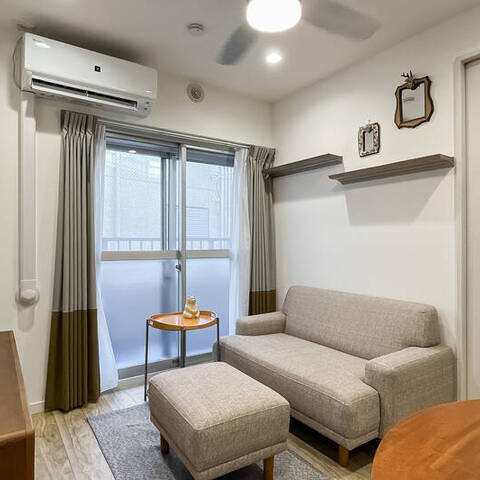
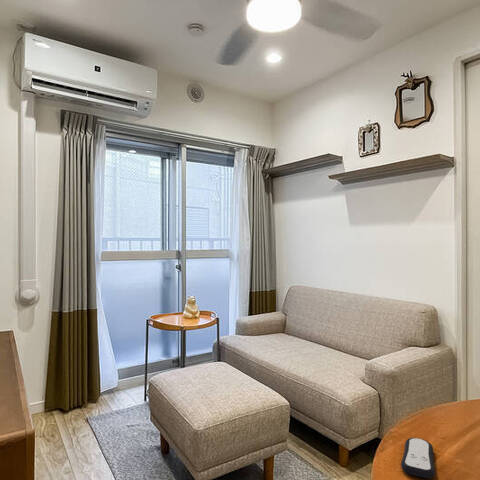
+ remote control [400,437,436,479]
